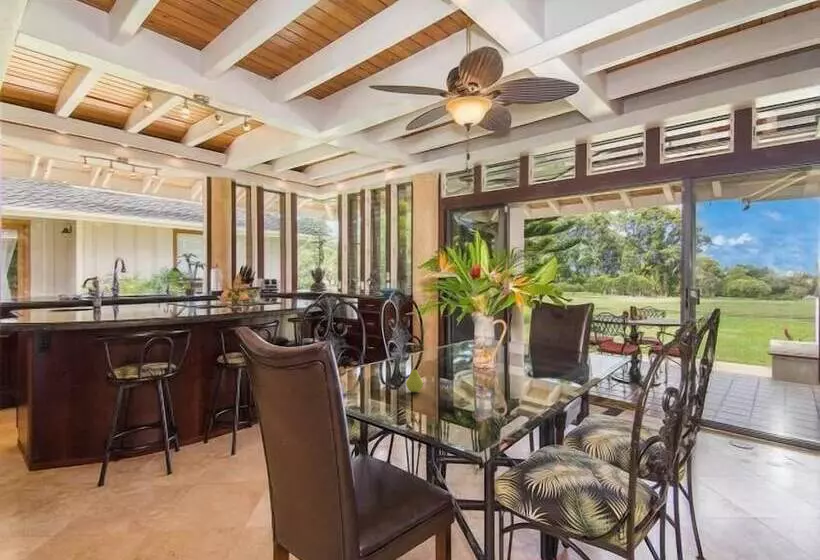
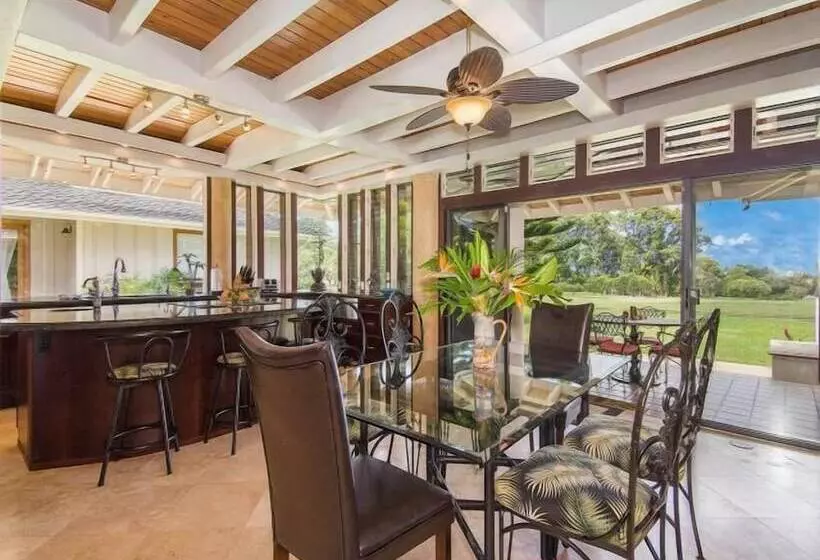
- fruit [405,367,424,393]
